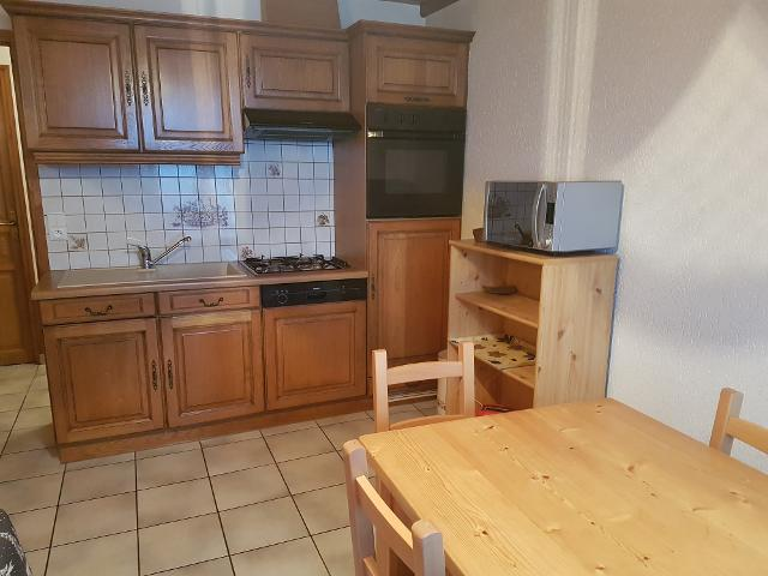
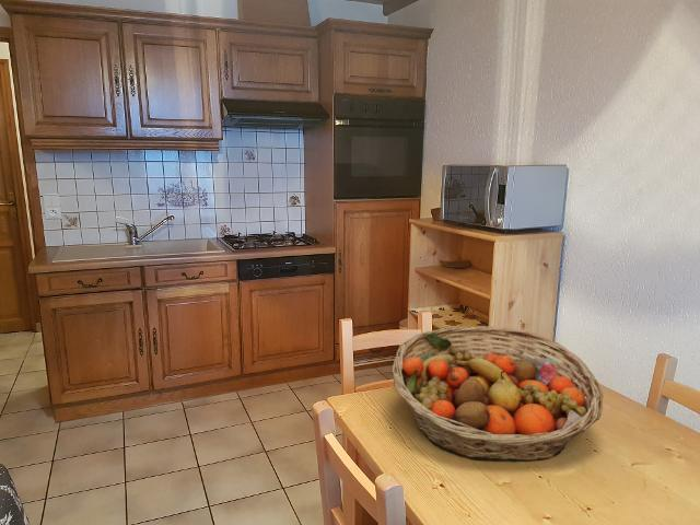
+ fruit basket [392,325,604,463]
